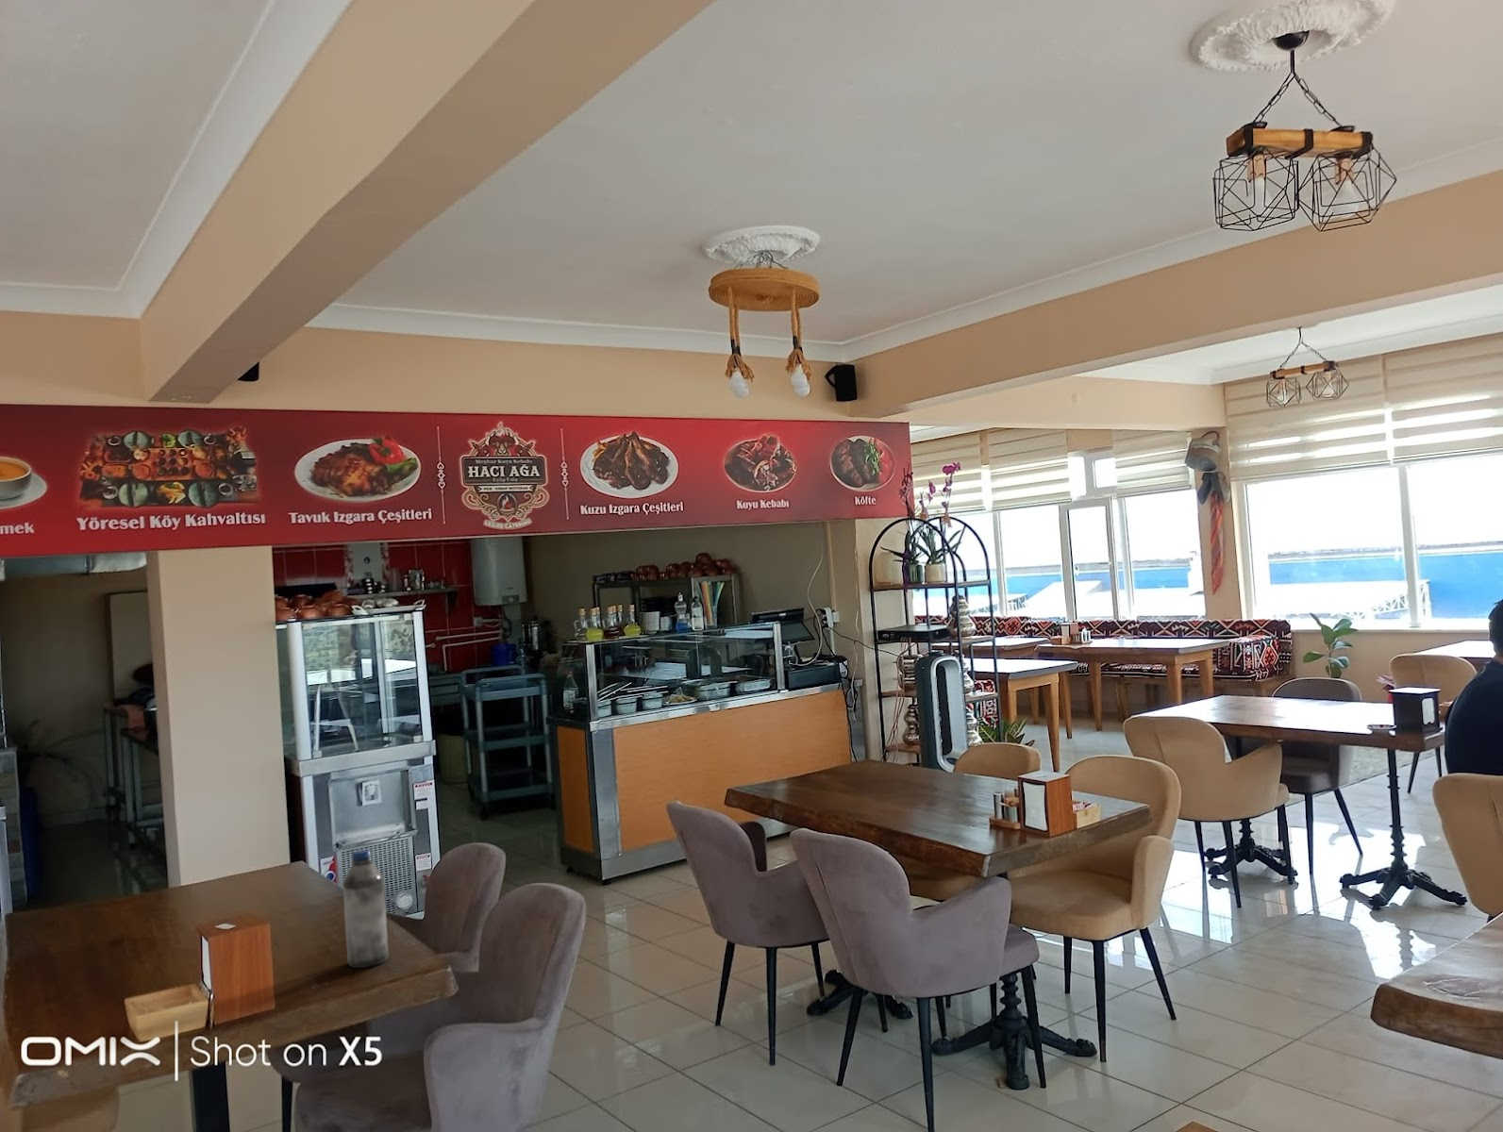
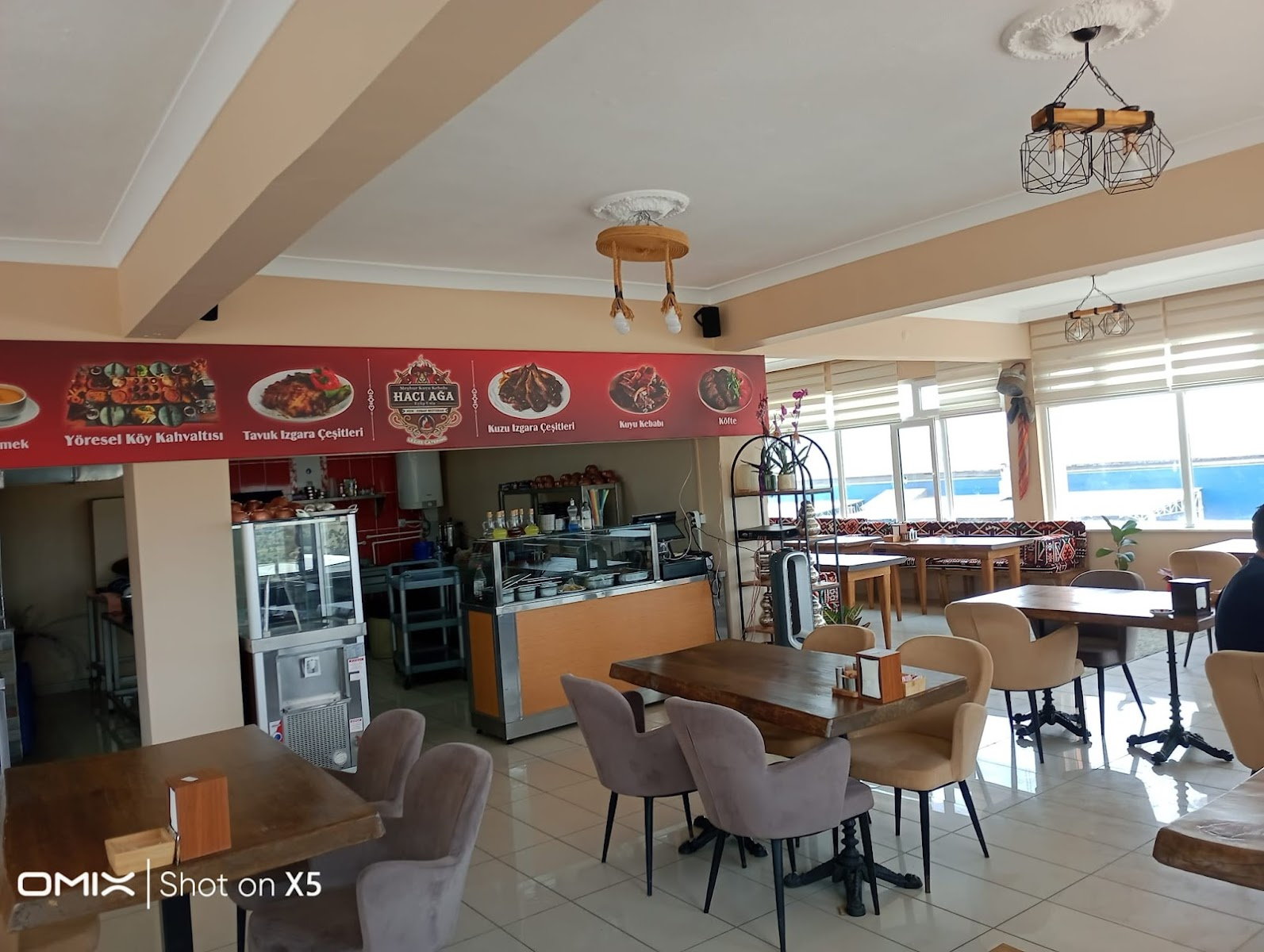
- water bottle [341,849,390,969]
